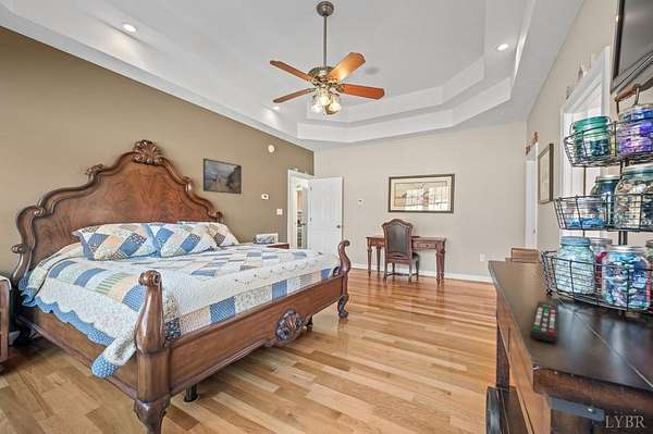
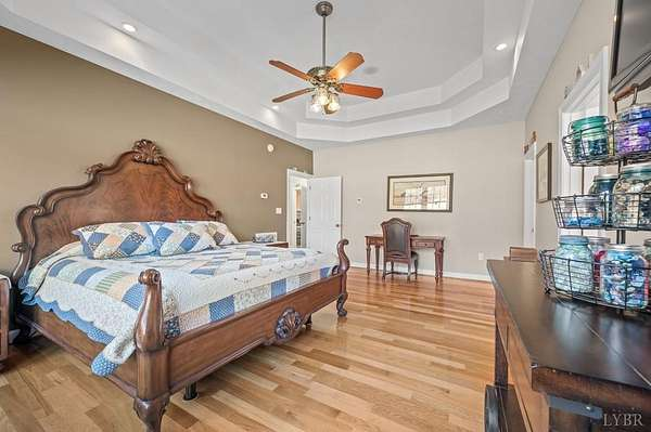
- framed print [202,158,243,195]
- remote control [529,300,559,344]
